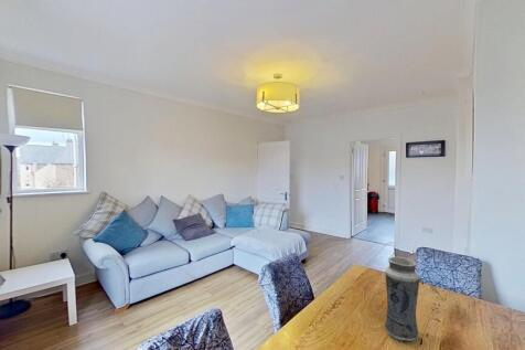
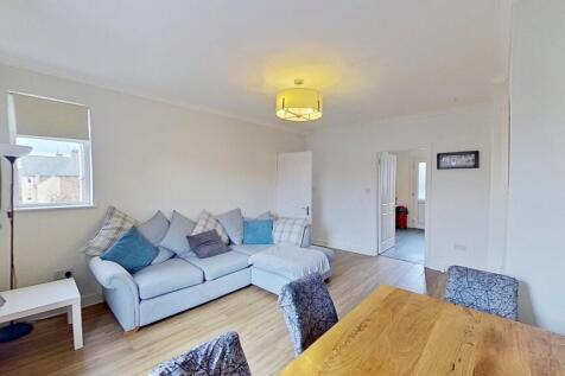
- vase [384,256,420,344]
